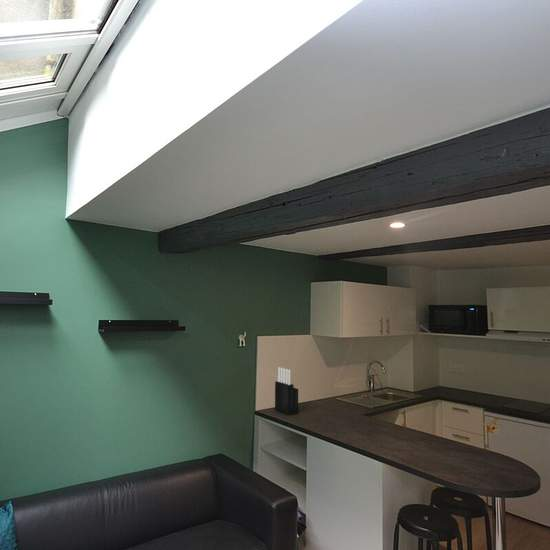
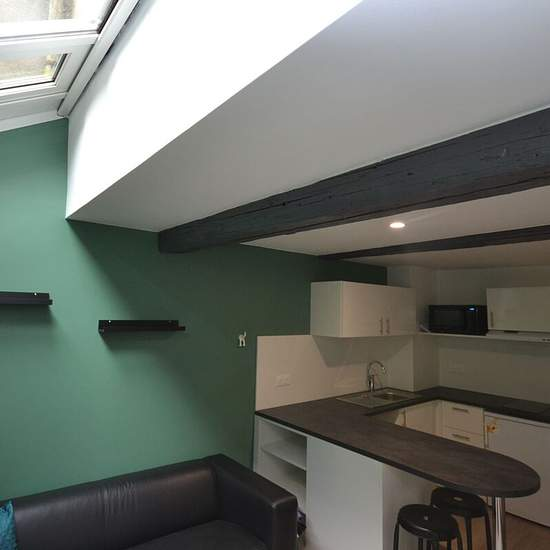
- knife block [274,366,299,416]
